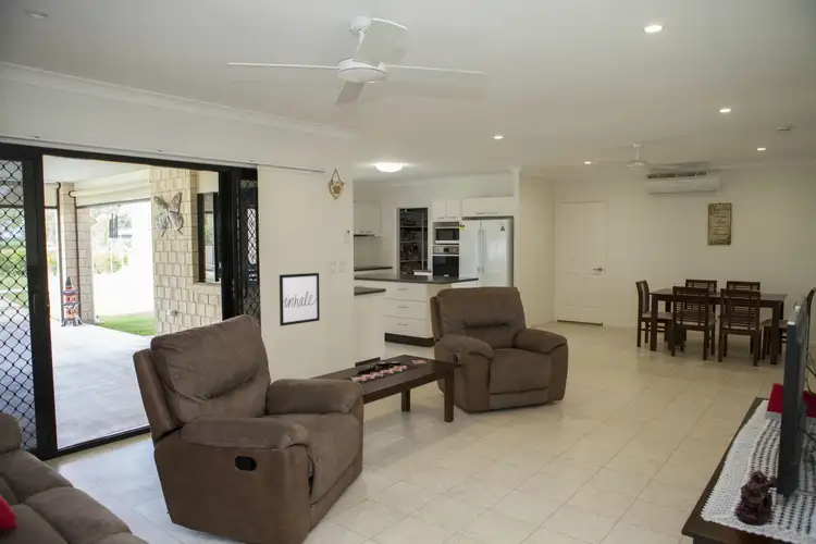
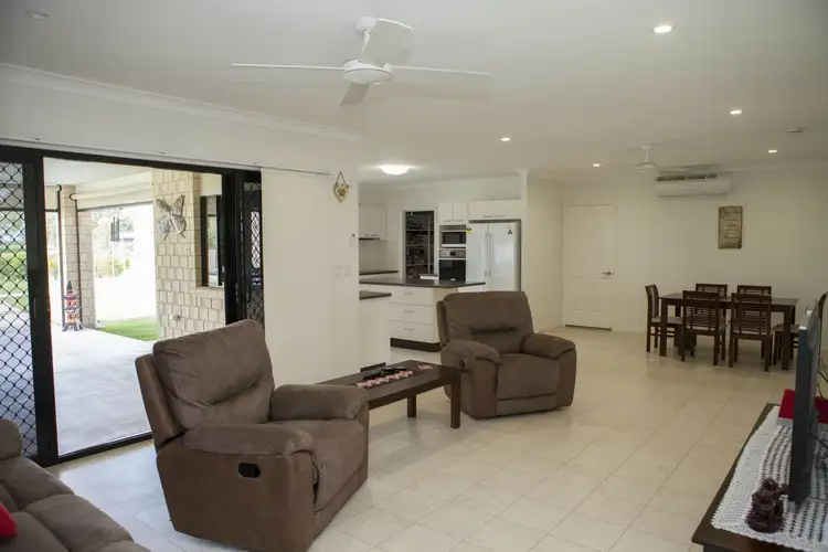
- wall art [279,272,321,327]
